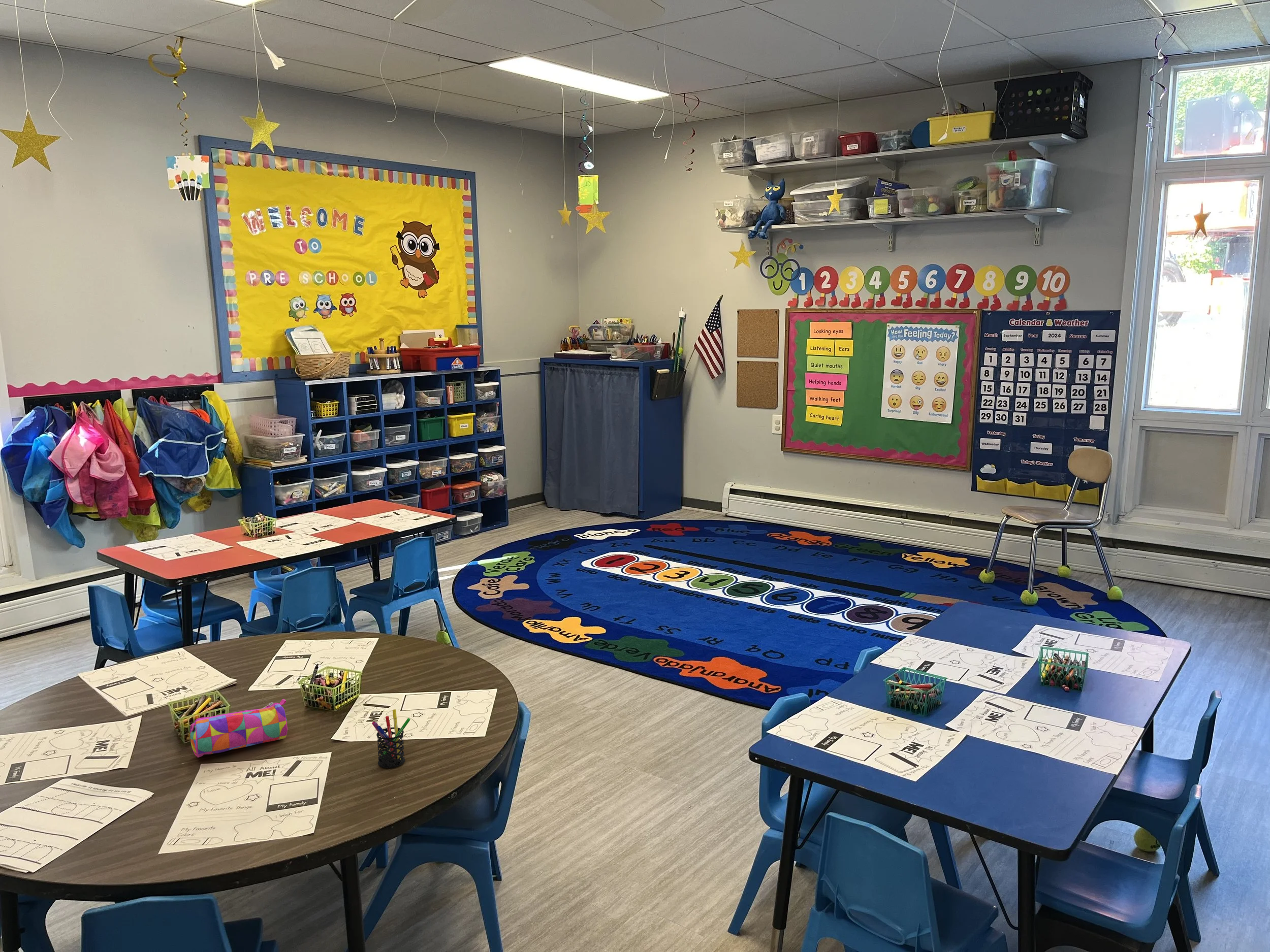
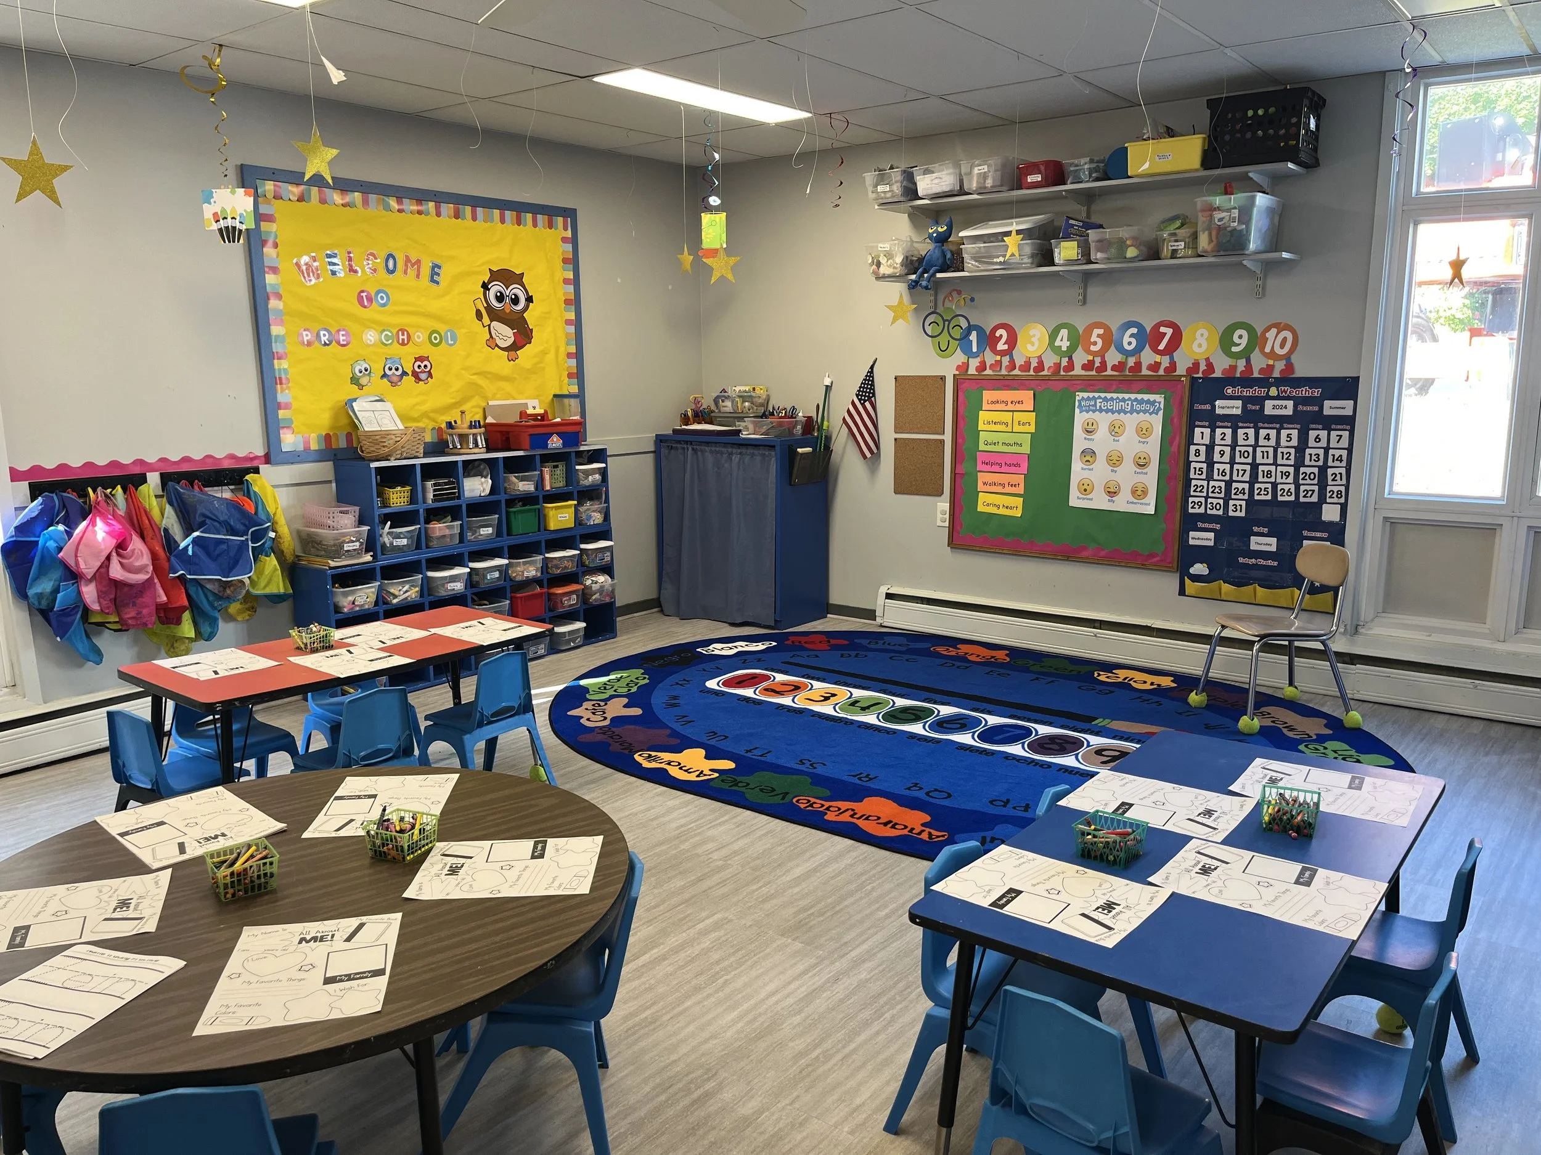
- pencil case [189,699,288,758]
- pen holder [371,709,411,769]
